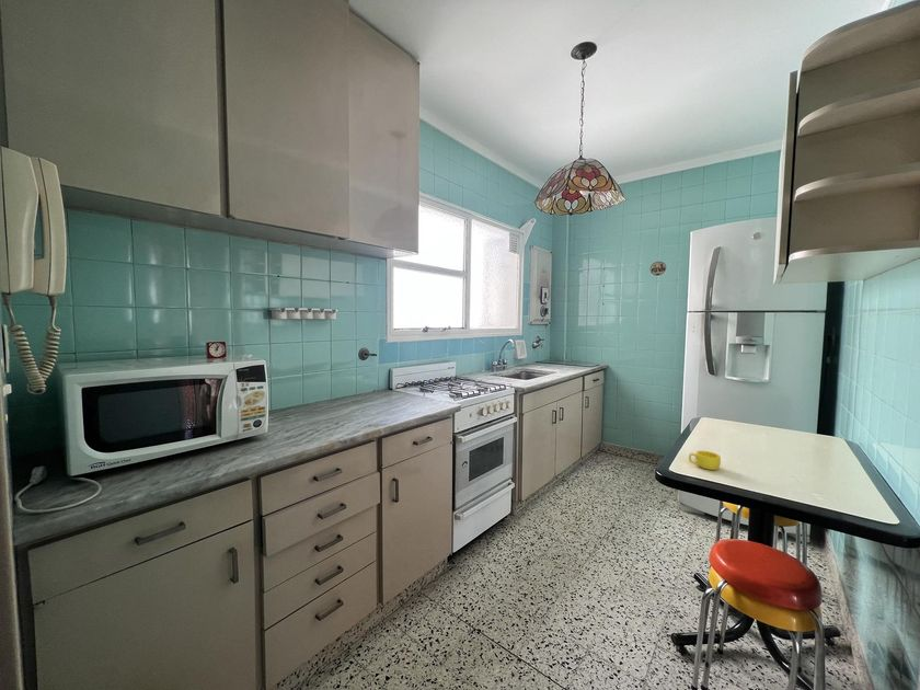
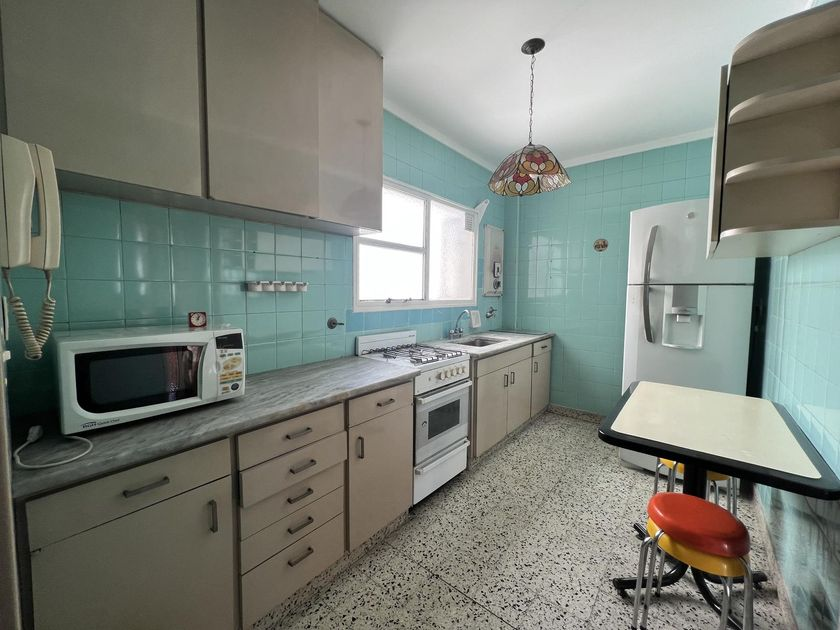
- cup [688,450,722,471]
